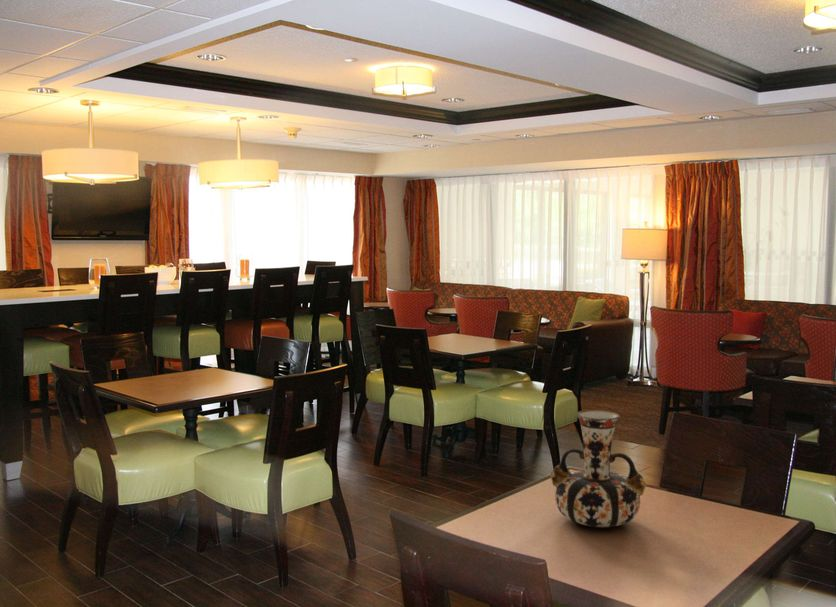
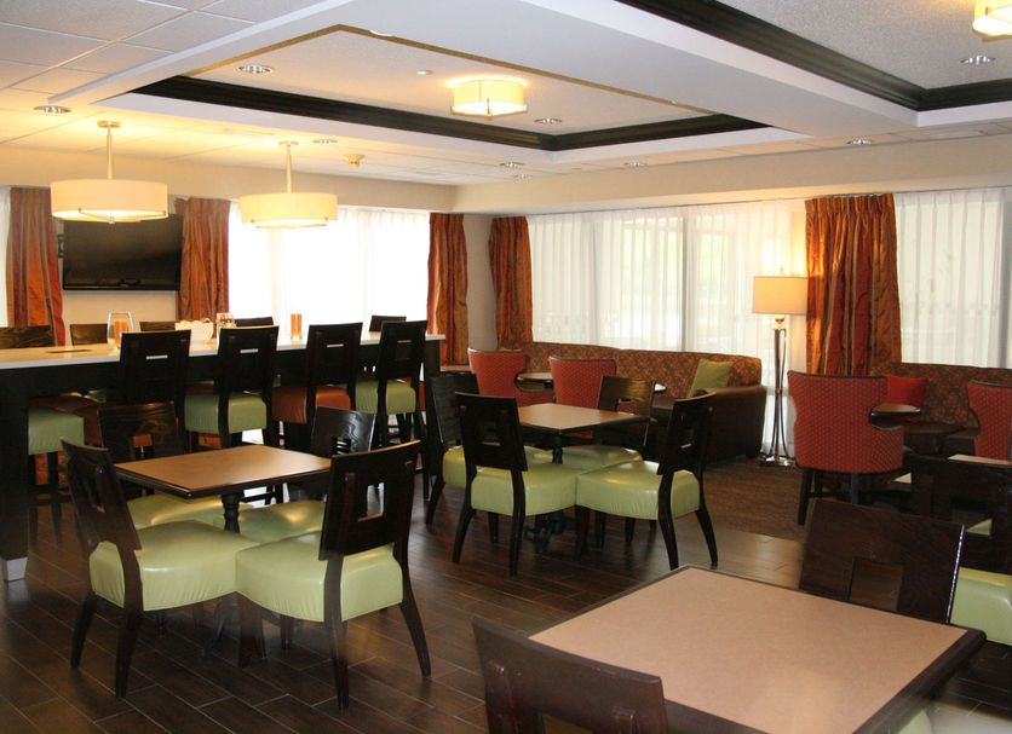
- vase [549,409,647,529]
